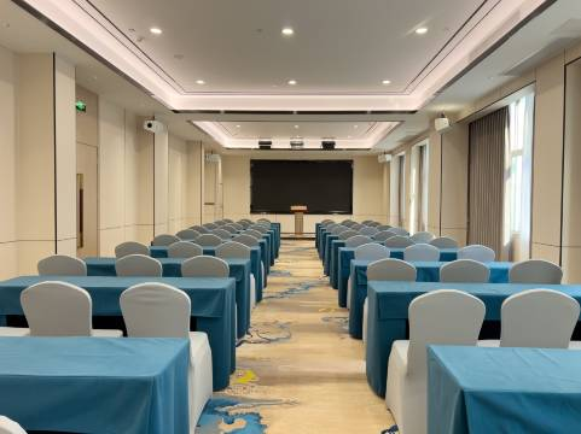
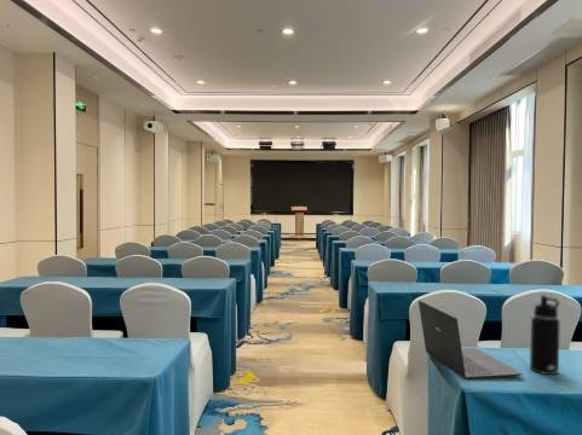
+ water bottle [529,294,561,376]
+ laptop [417,300,524,379]
